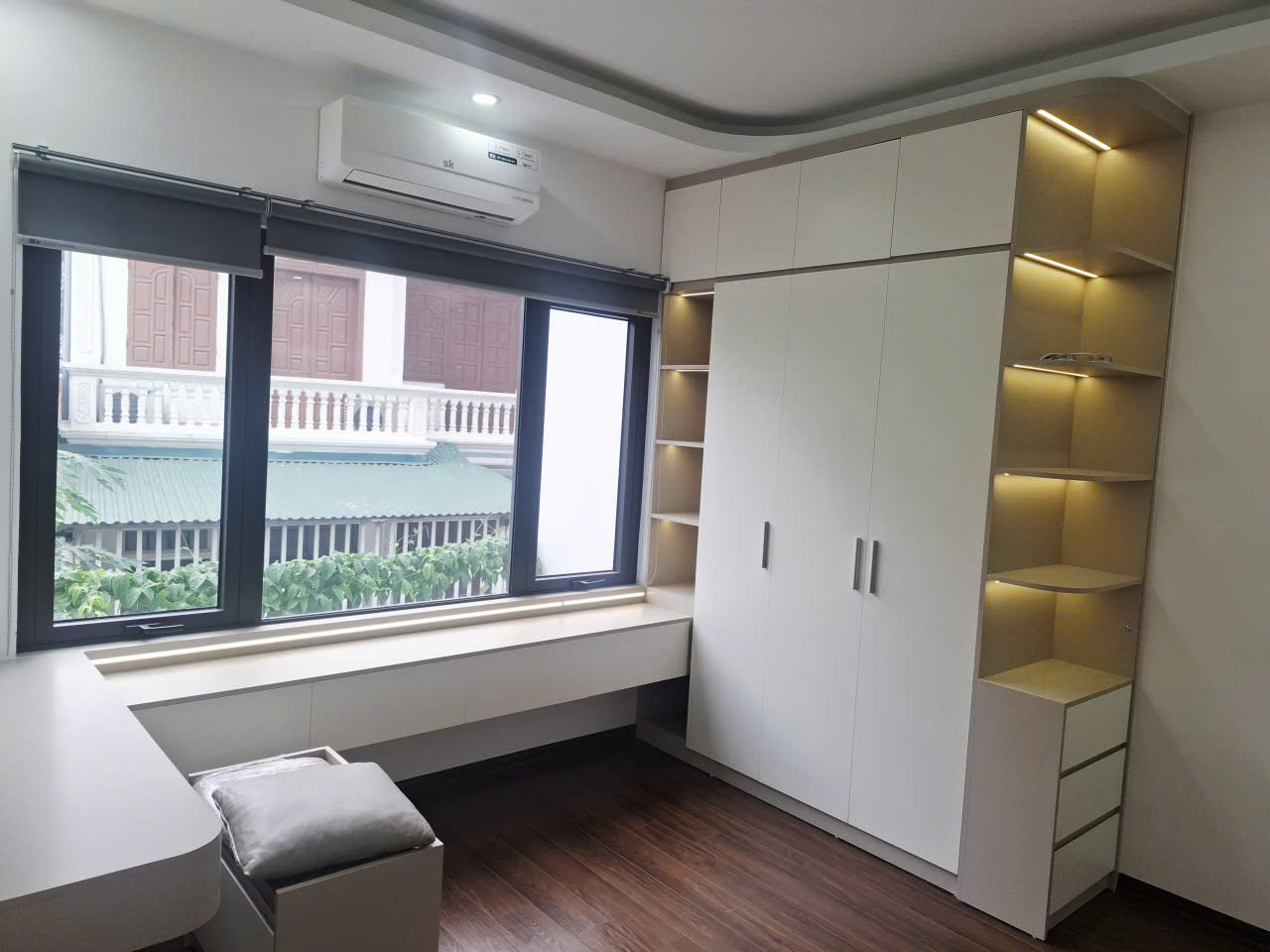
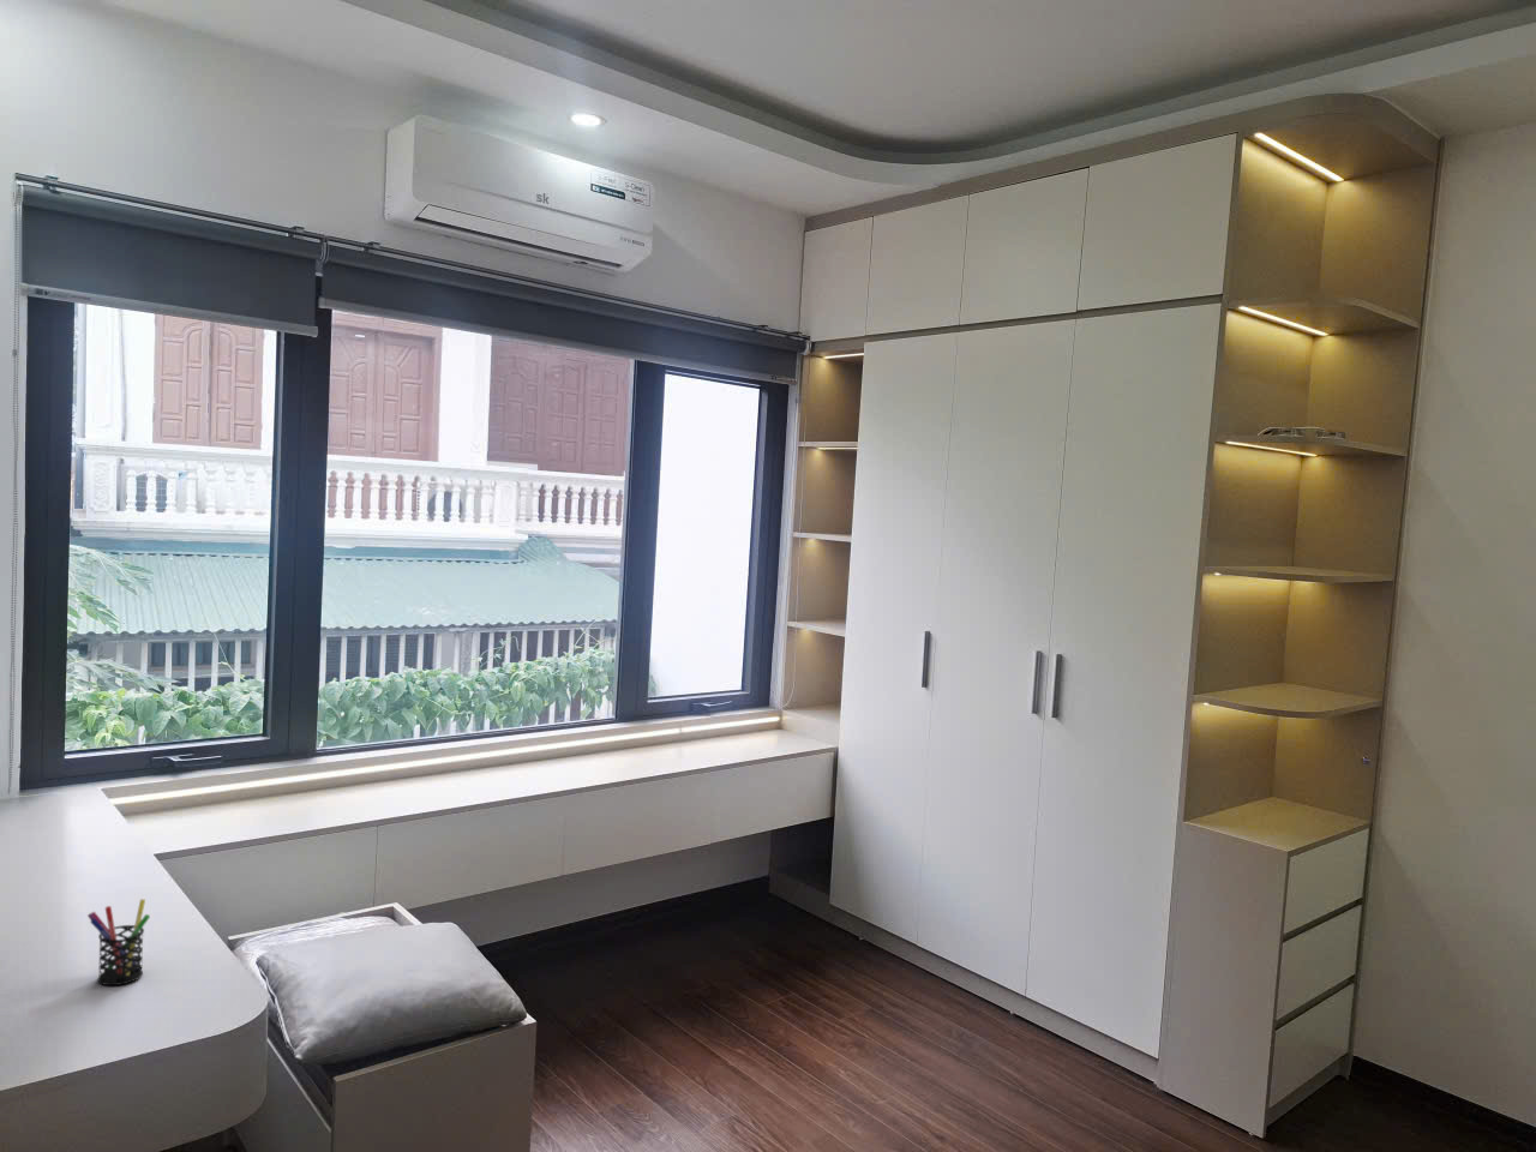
+ pen holder [86,898,151,986]
